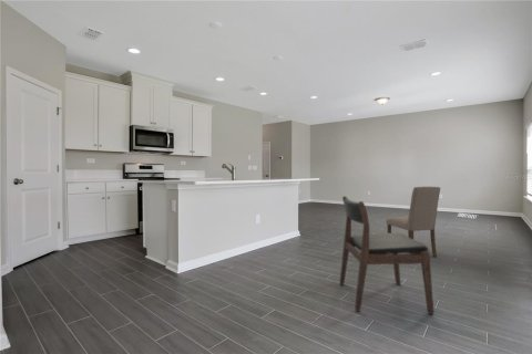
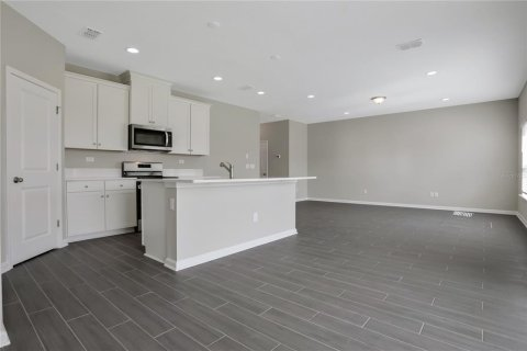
- dining chair [385,186,441,258]
- dining chair [339,195,436,315]
